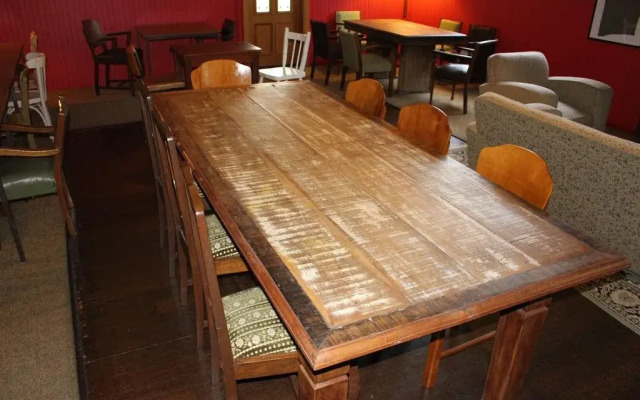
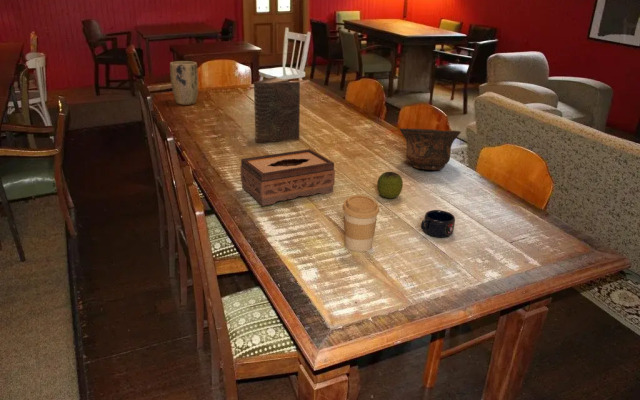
+ plant pot [169,60,199,106]
+ mug [420,209,456,238]
+ bowl [399,127,462,171]
+ apple [376,171,404,199]
+ tissue box [239,148,336,207]
+ coffee cup [342,194,380,253]
+ book [253,76,301,144]
